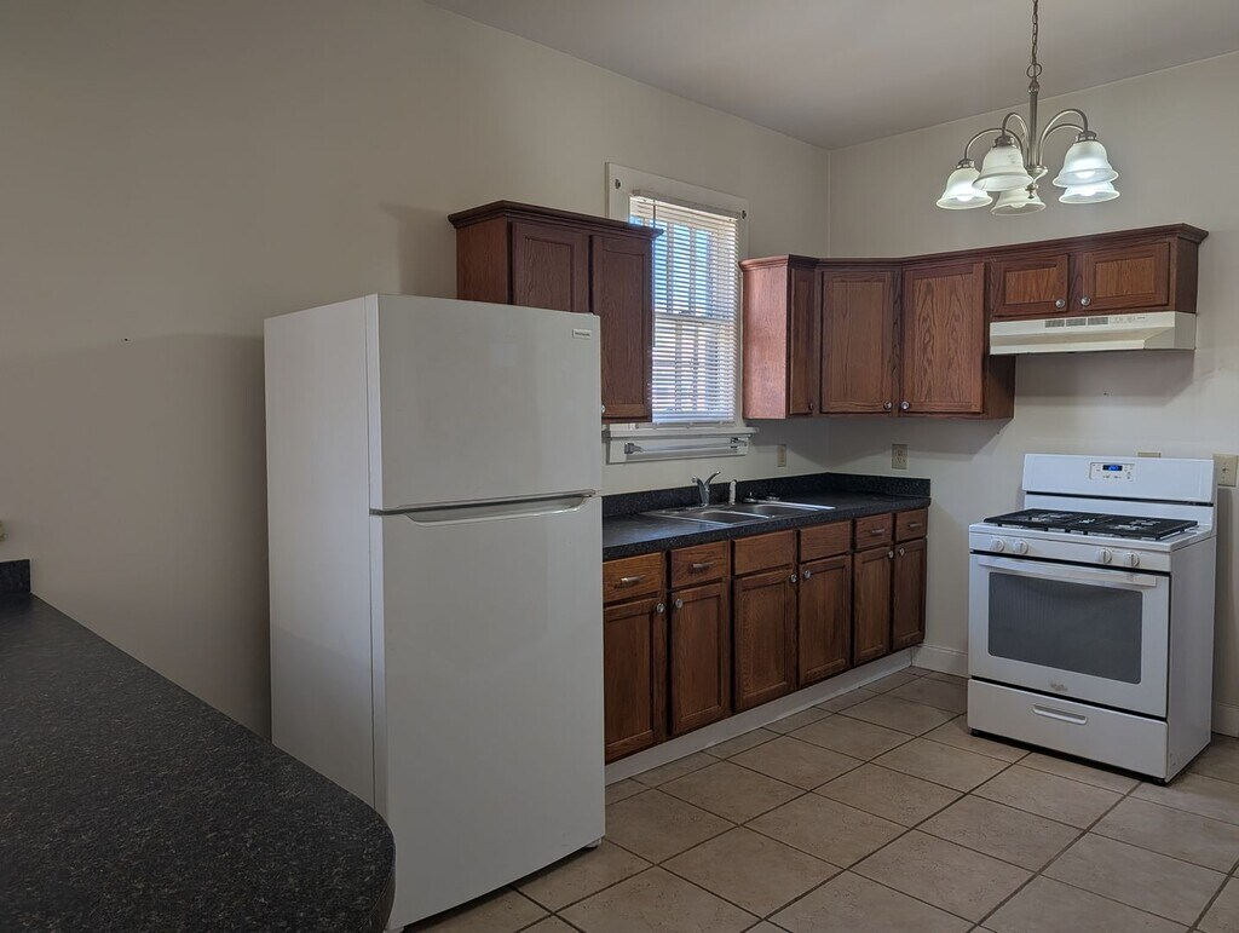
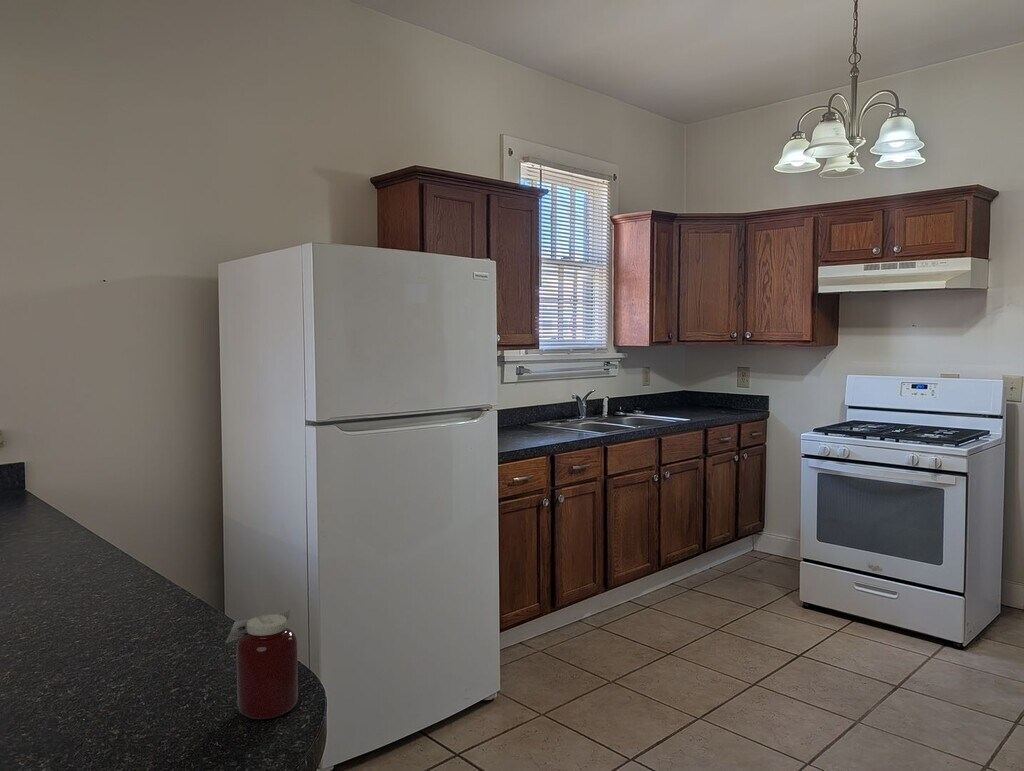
+ jar [224,608,299,720]
